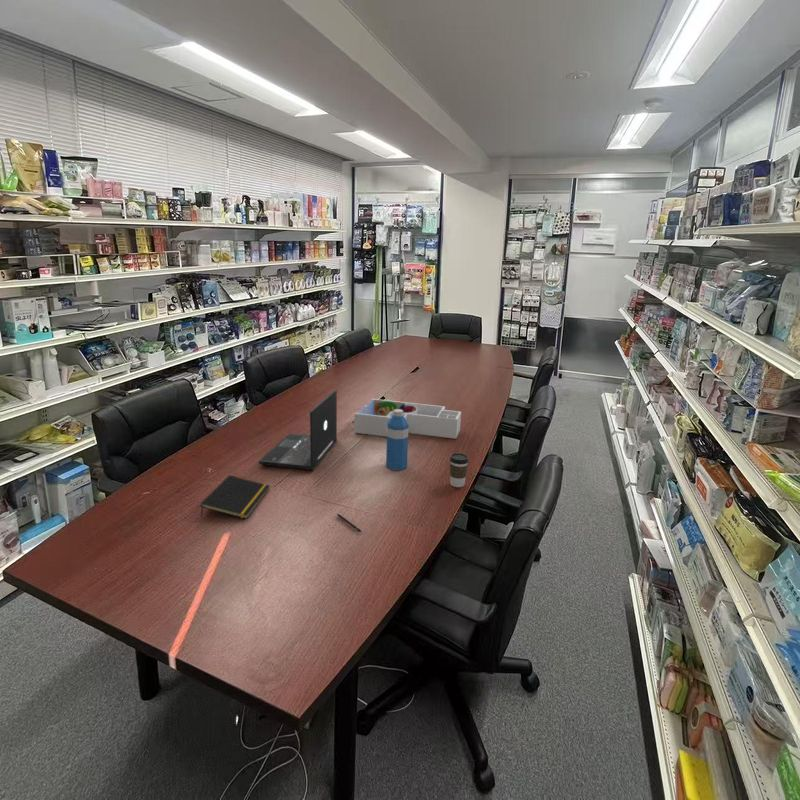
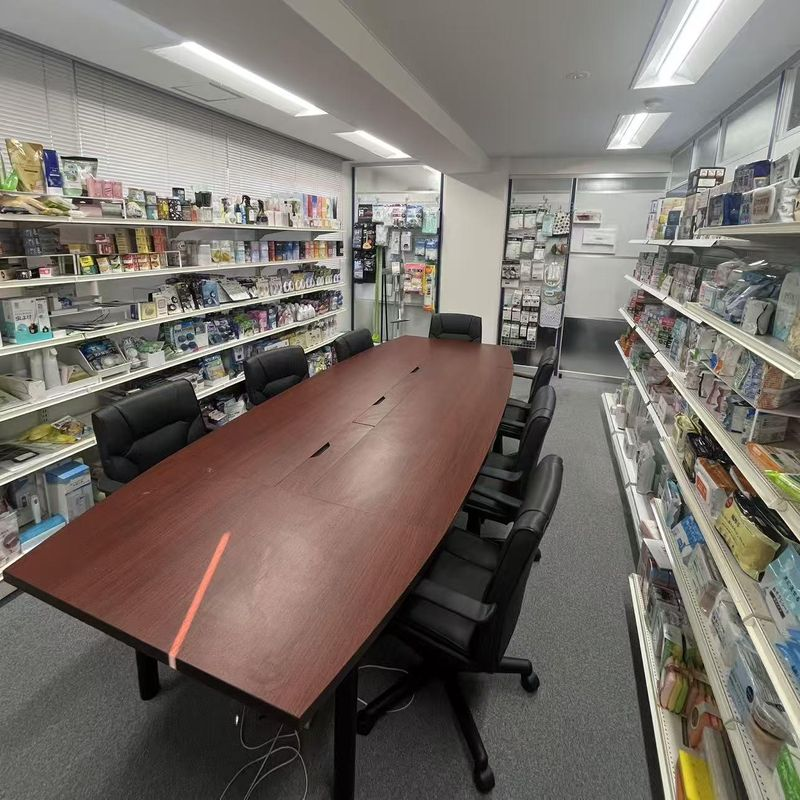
- notepad [199,474,270,520]
- laptop [258,389,338,471]
- water bottle [385,409,409,471]
- coffee cup [449,452,470,488]
- desk organizer [353,398,462,440]
- pen [336,513,362,533]
